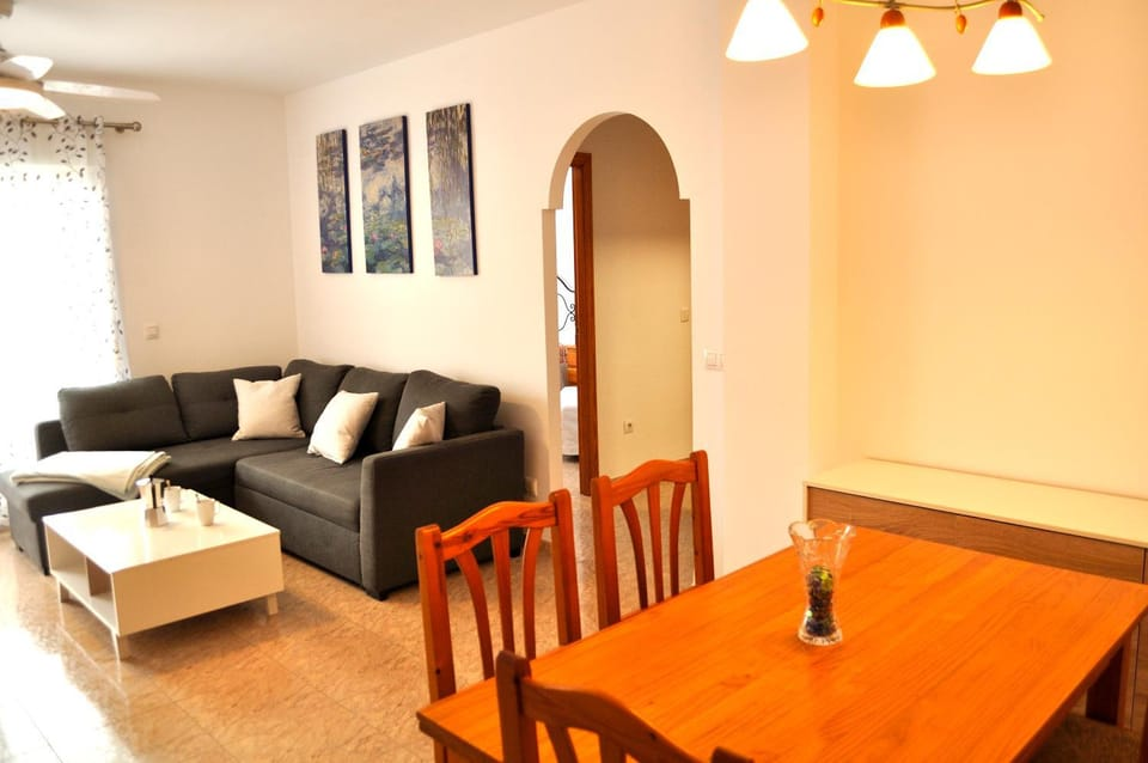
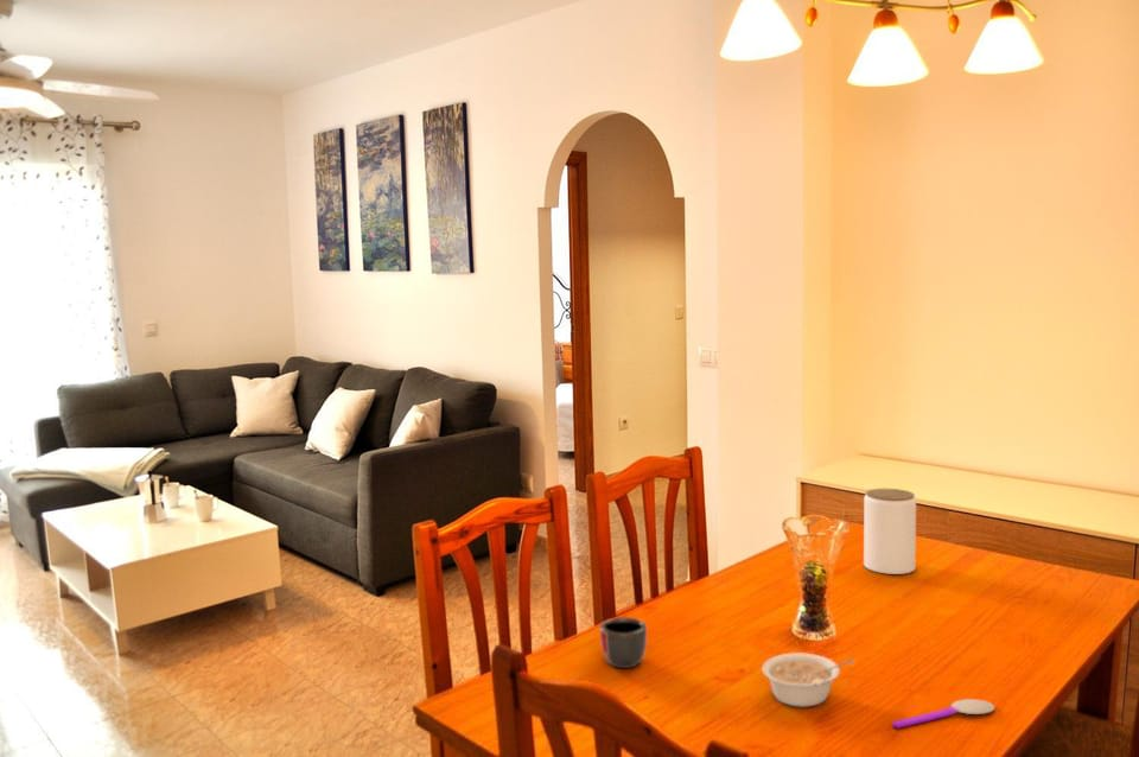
+ legume [761,651,855,708]
+ spoon [891,698,995,730]
+ jar [863,488,917,575]
+ mug [599,616,648,669]
